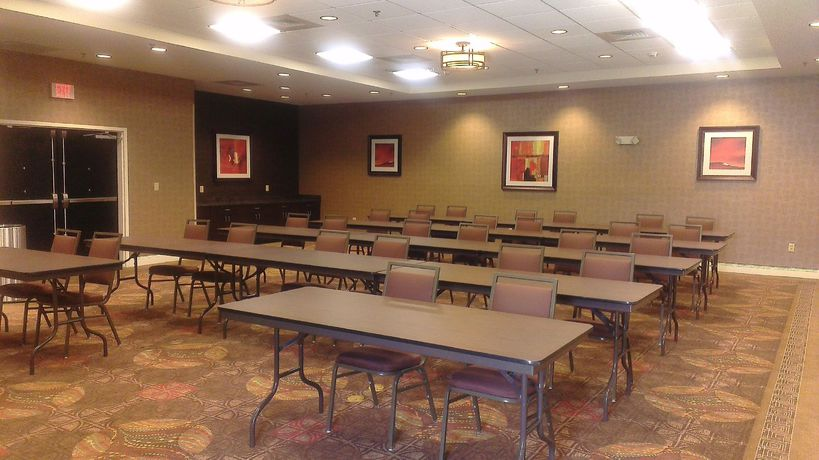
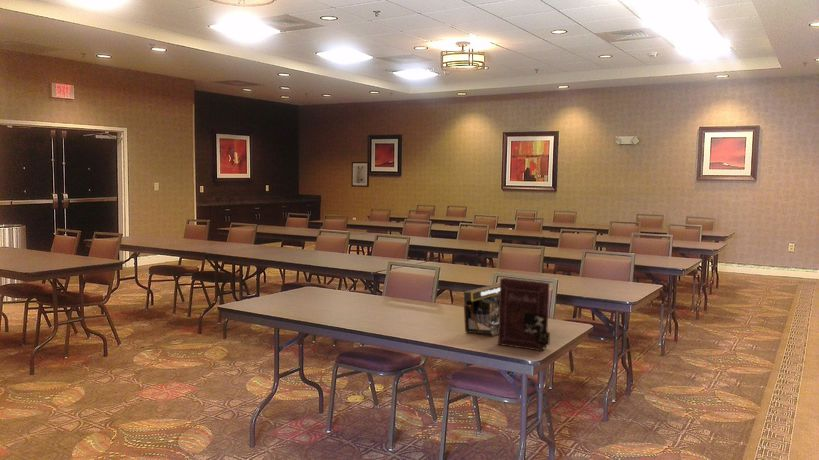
+ wall art [350,161,370,188]
+ book [497,277,551,352]
+ desk organizer [463,282,500,337]
